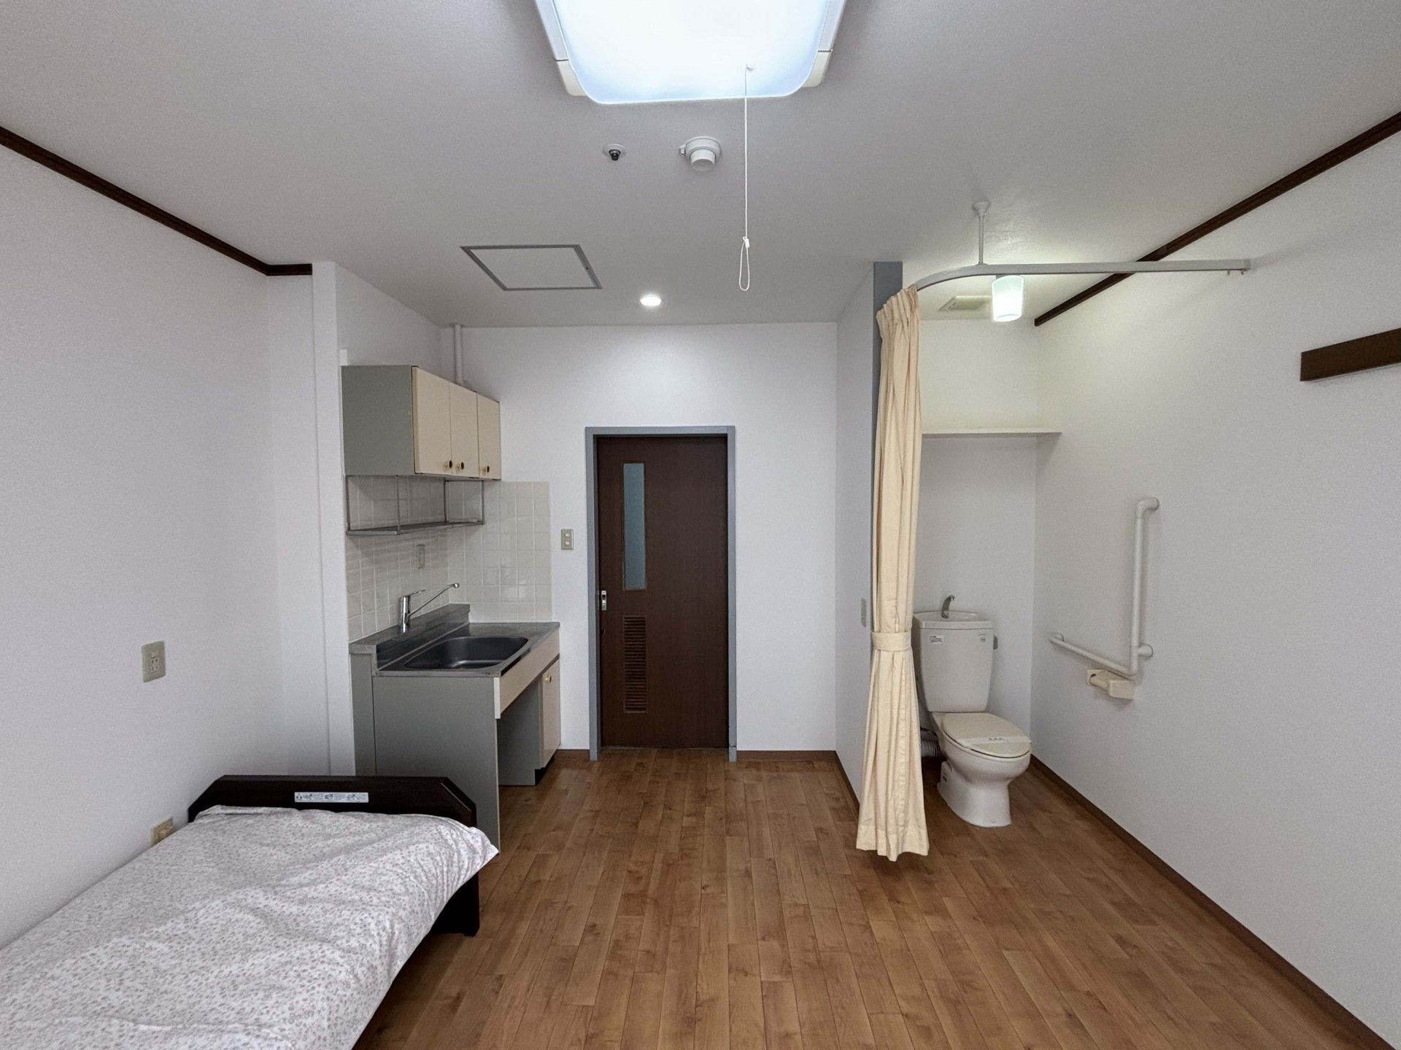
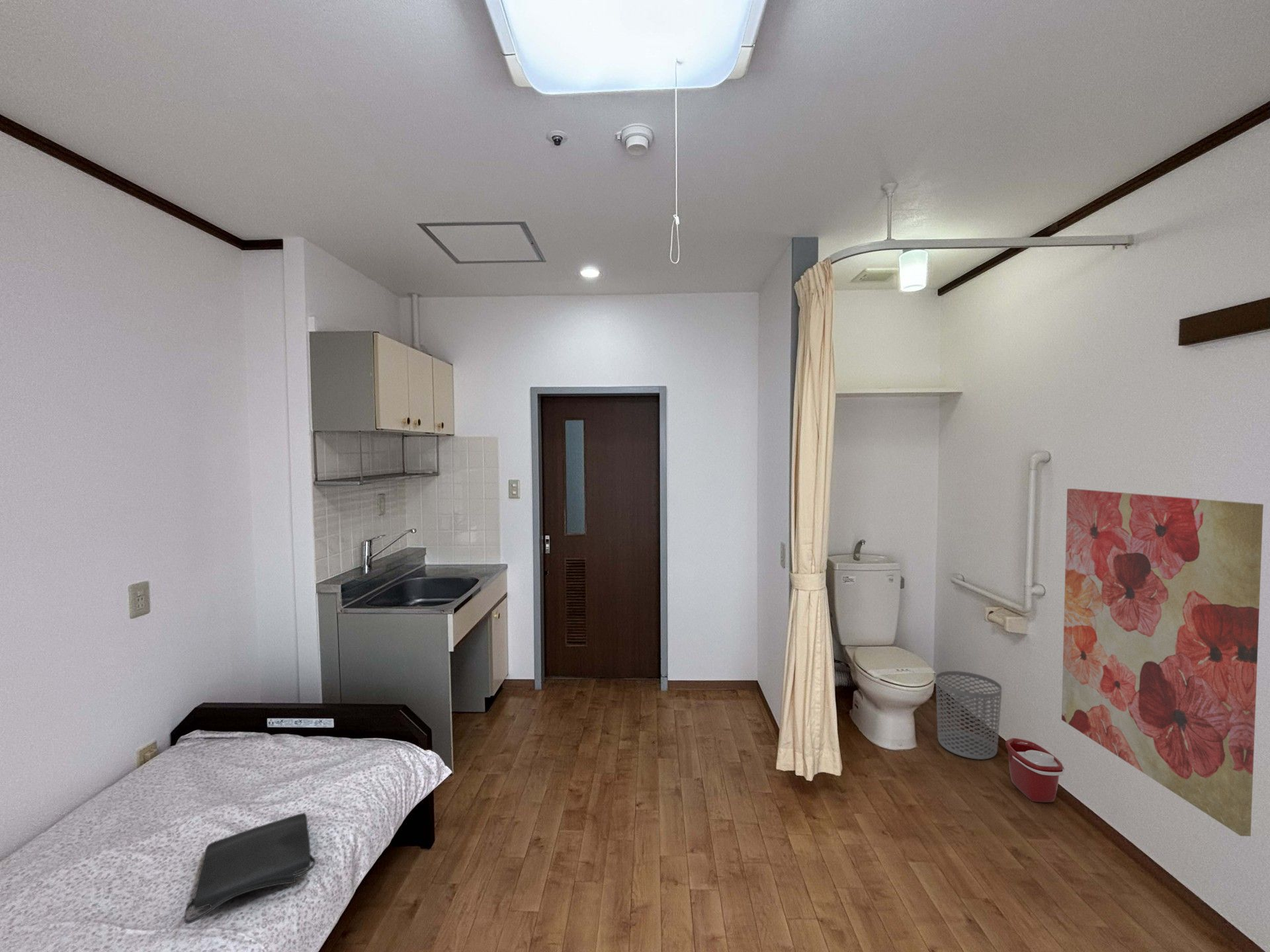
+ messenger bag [184,813,316,924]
+ wall art [1061,488,1264,837]
+ bucket [1005,737,1065,803]
+ waste bin [935,670,1003,760]
